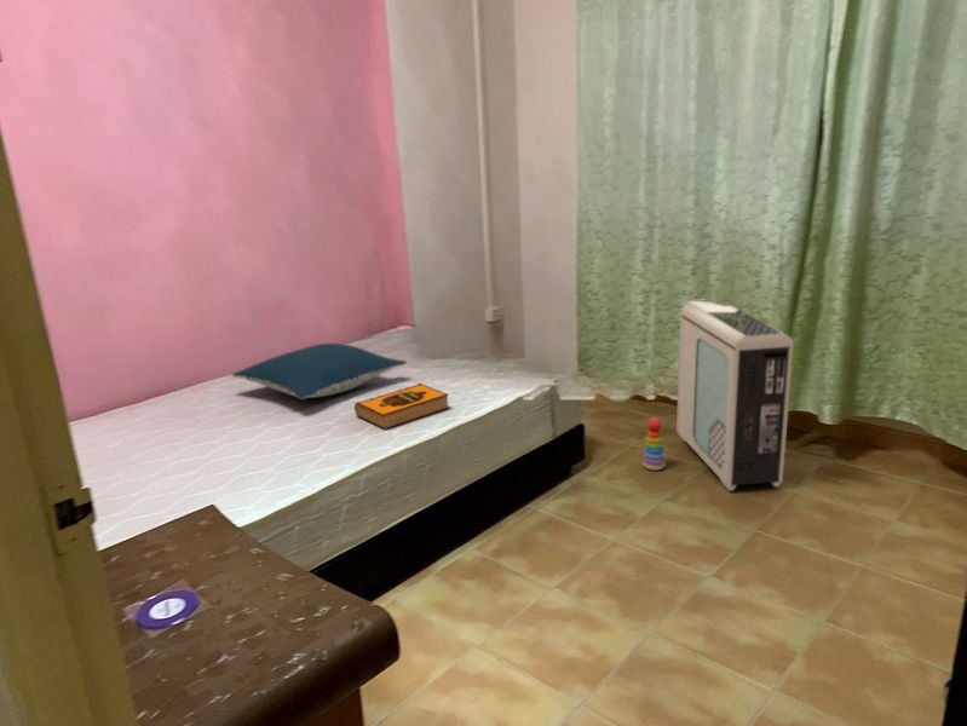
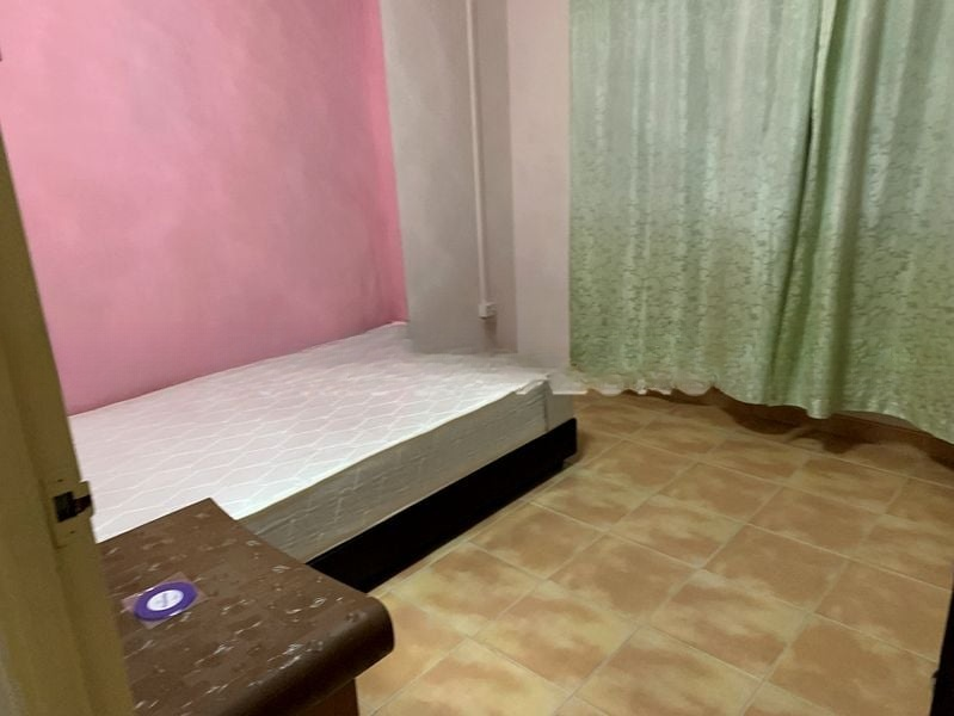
- hardback book [353,382,450,431]
- stacking toy [641,416,667,472]
- pillow [230,342,408,401]
- air purifier [675,300,795,492]
